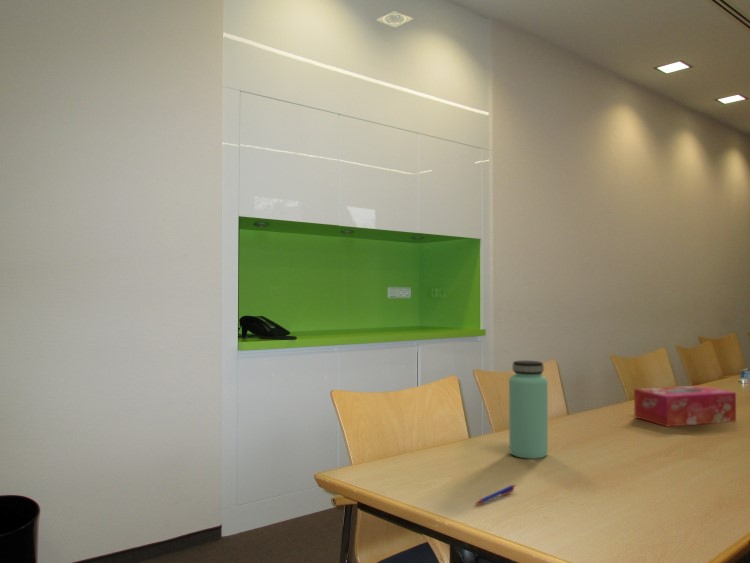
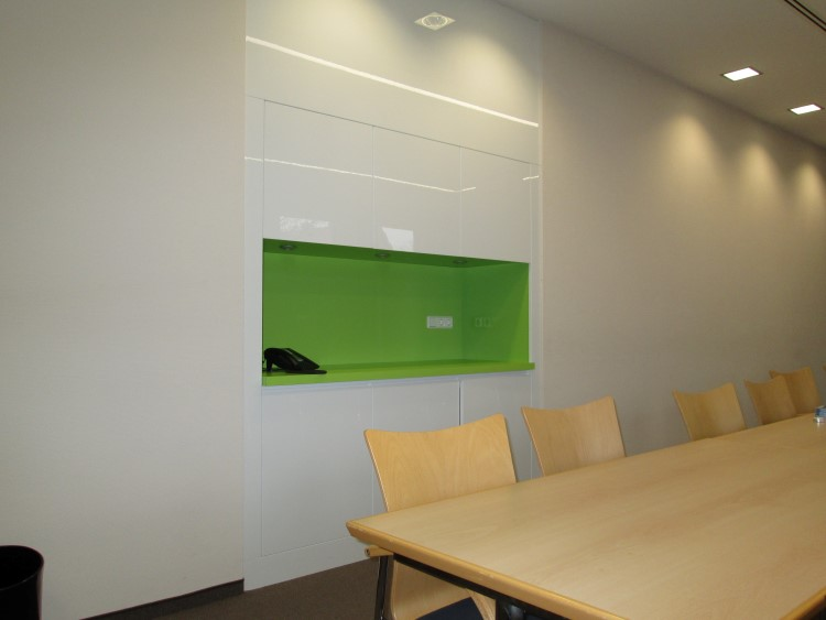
- pen [474,484,516,506]
- tissue box [633,384,737,428]
- bottle [508,360,549,460]
